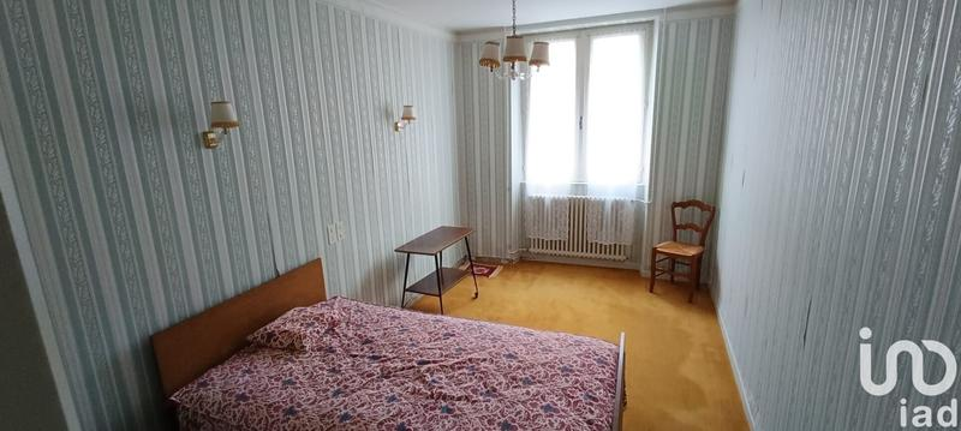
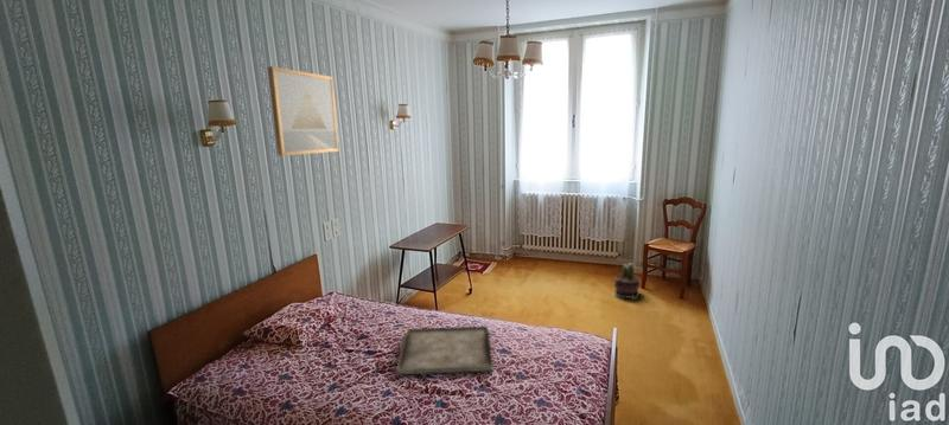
+ wall art [267,65,340,156]
+ potted cactus [613,263,641,300]
+ serving tray [396,324,495,375]
